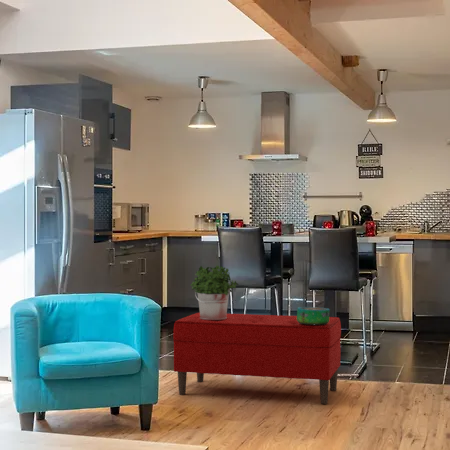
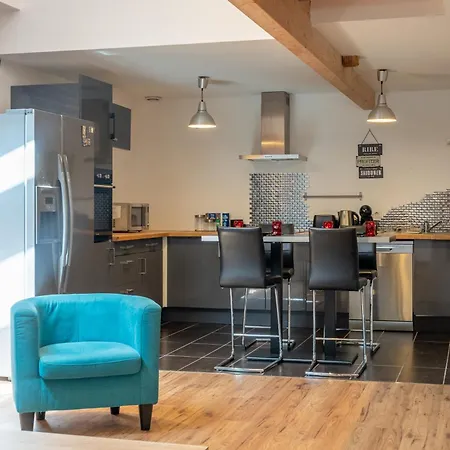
- potted plant [190,264,239,320]
- bench [172,312,342,405]
- decorative bowl [296,306,331,325]
